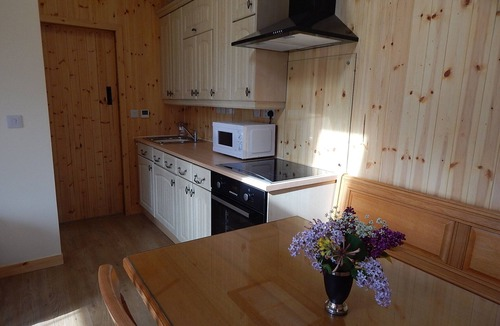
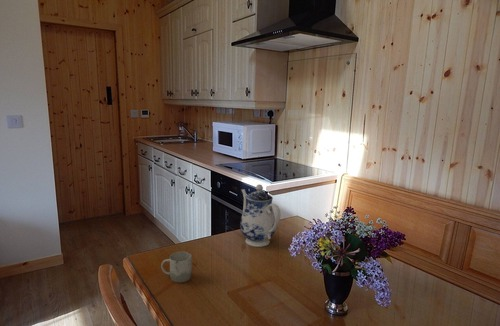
+ teapot [239,184,281,248]
+ cup [160,251,193,283]
